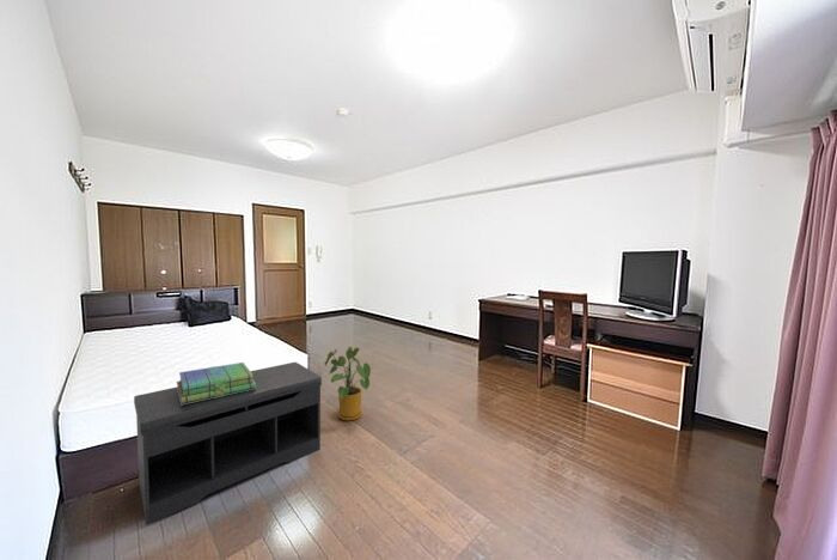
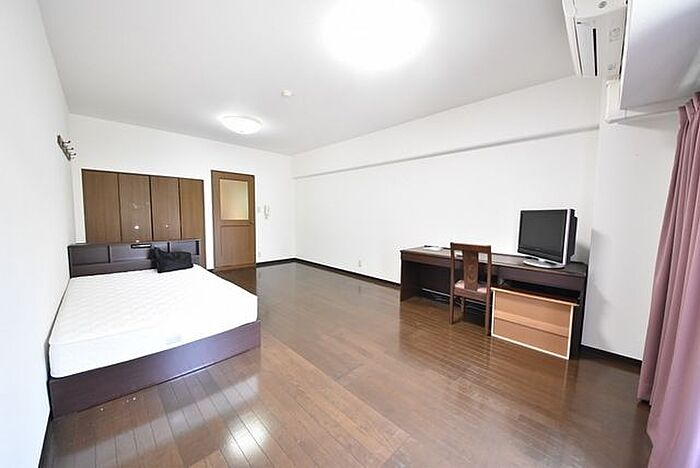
- stack of books [176,361,256,406]
- house plant [324,346,372,421]
- bench [133,361,323,526]
